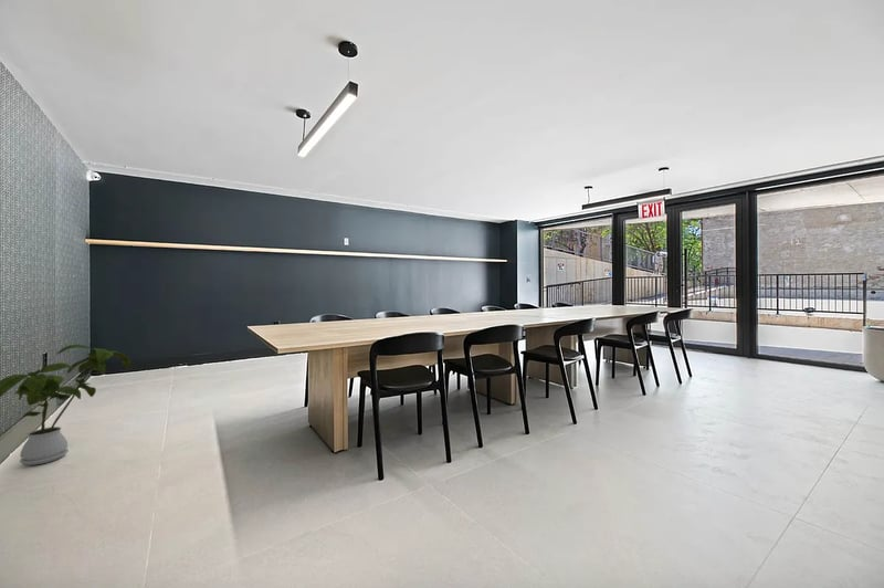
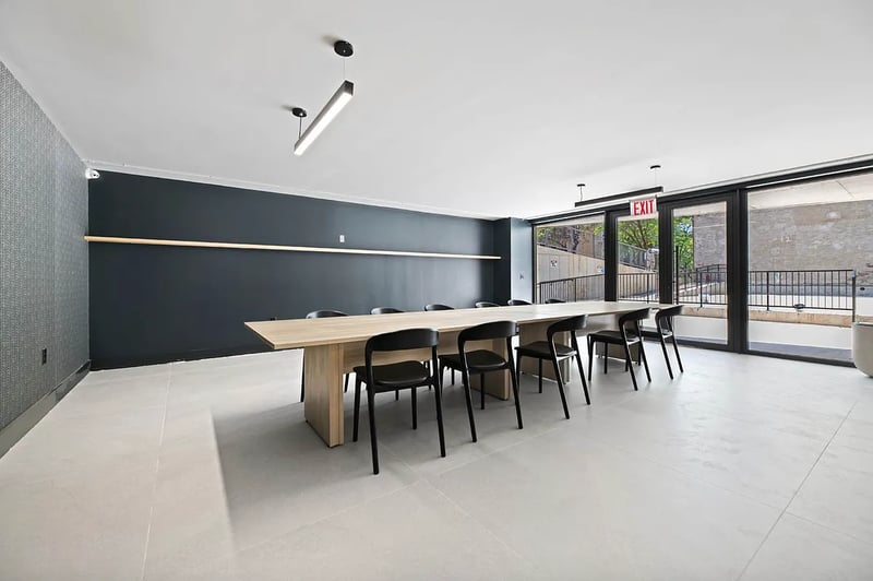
- house plant [0,344,133,466]
